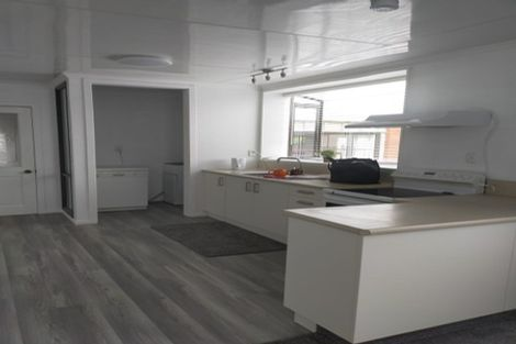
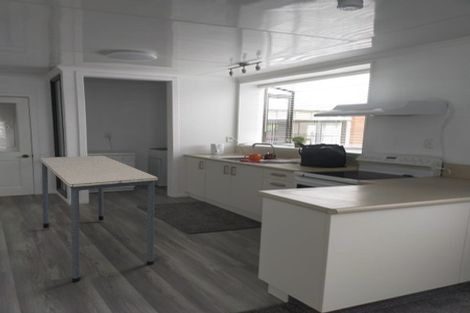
+ dining table [38,155,159,283]
